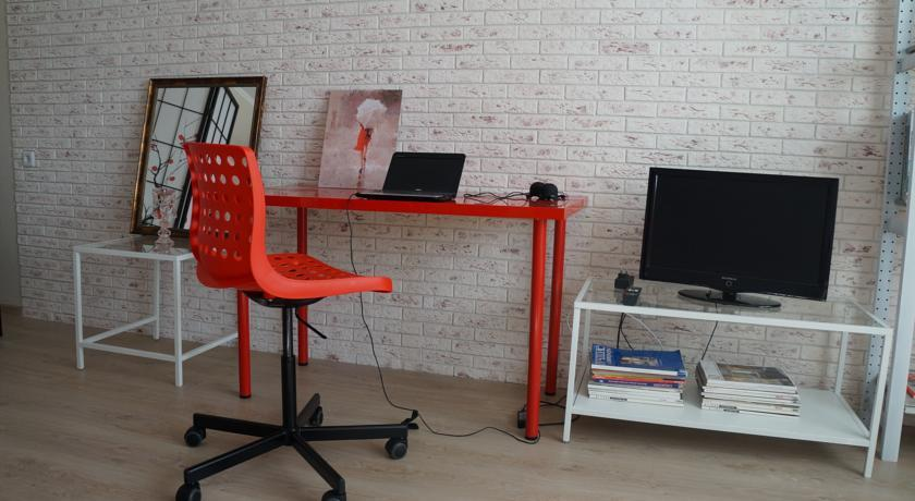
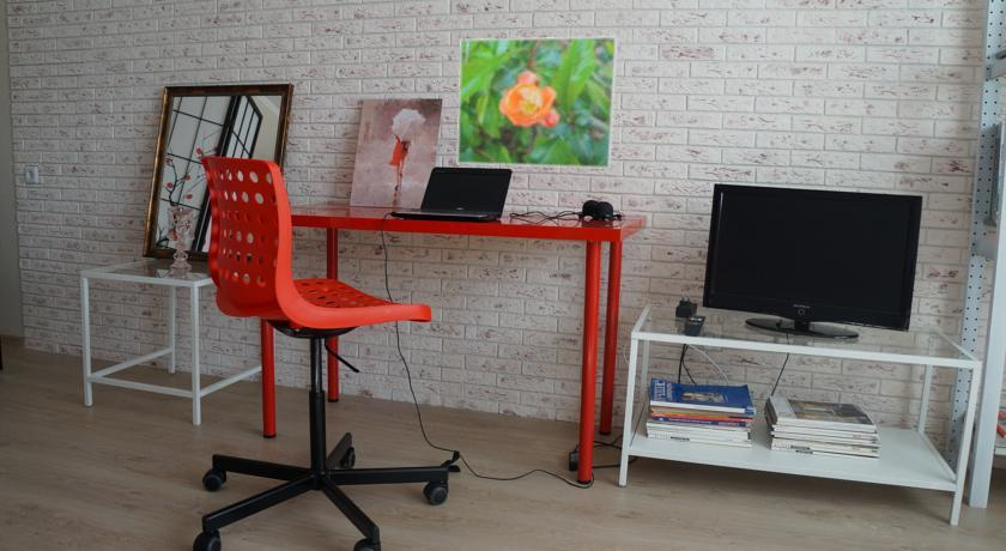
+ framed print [456,36,619,170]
